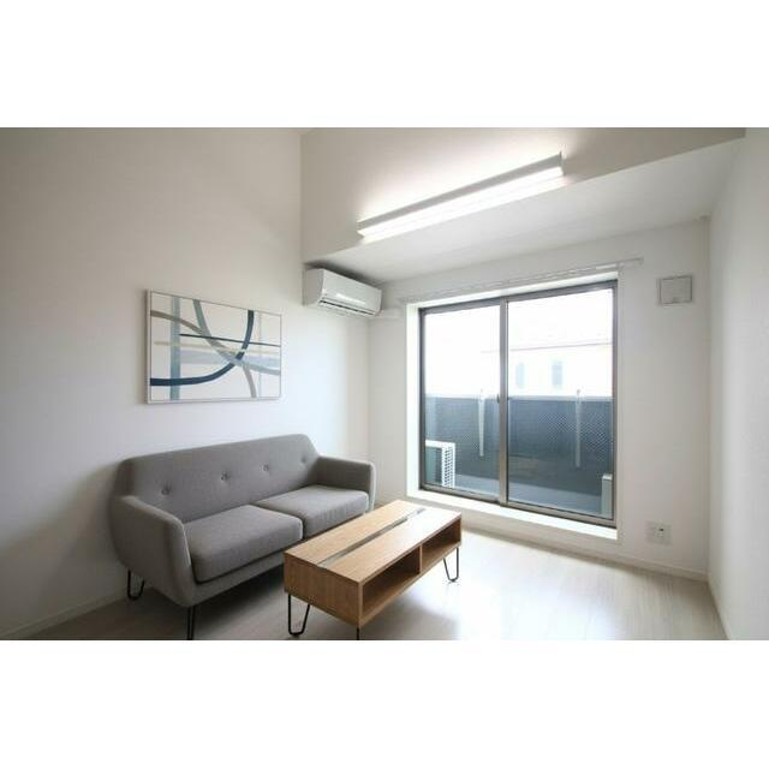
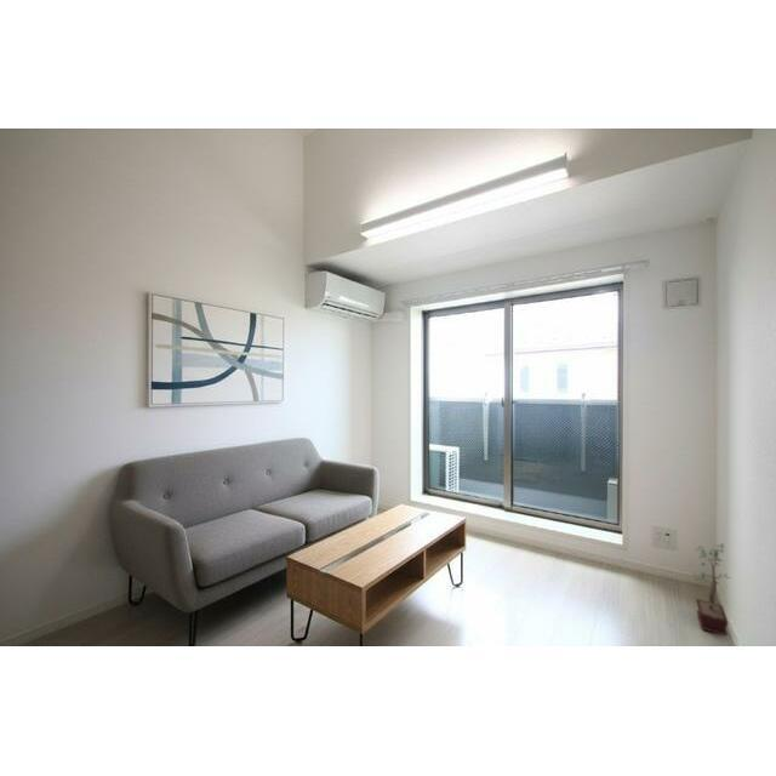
+ potted plant [692,542,731,637]
